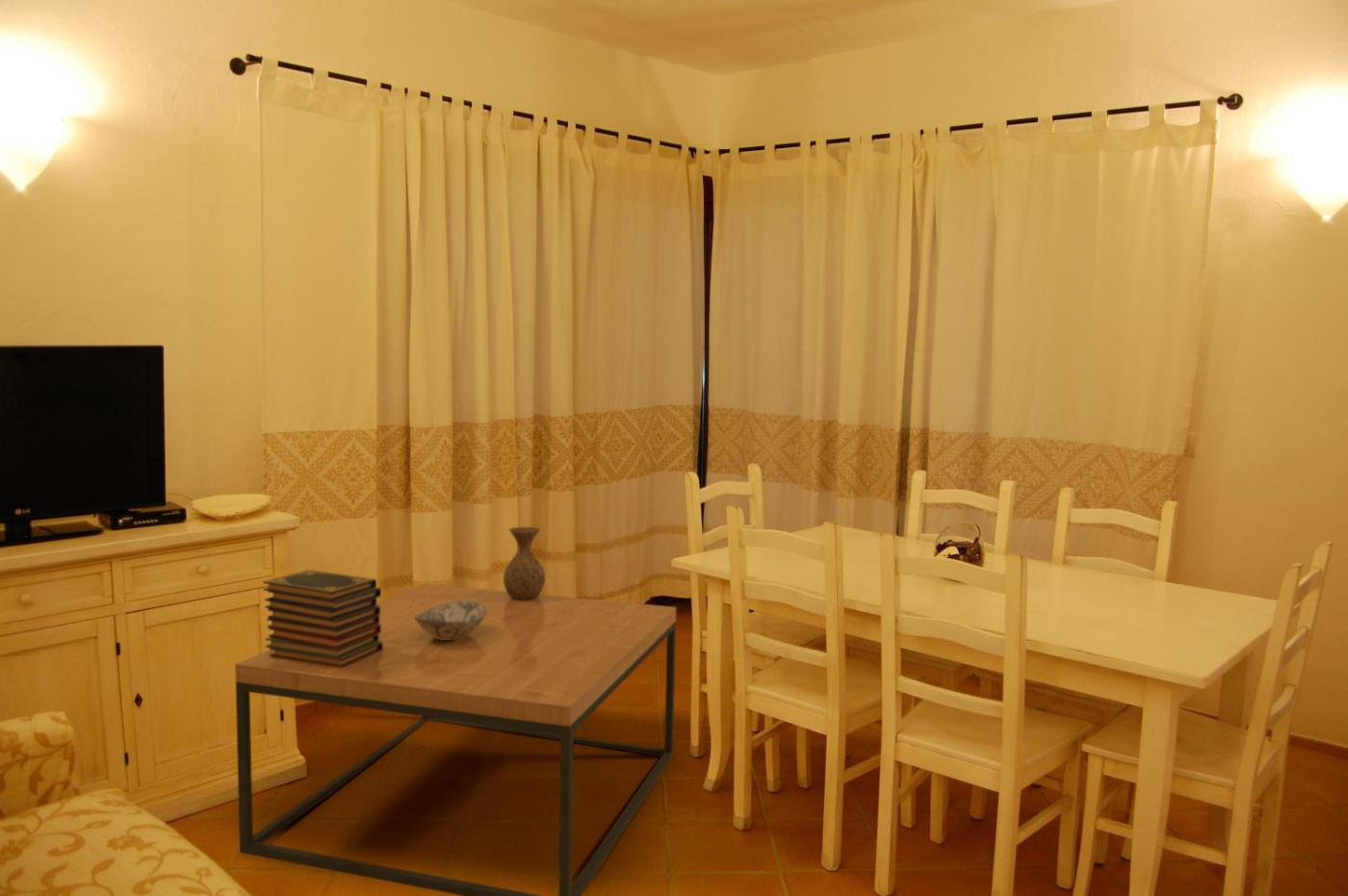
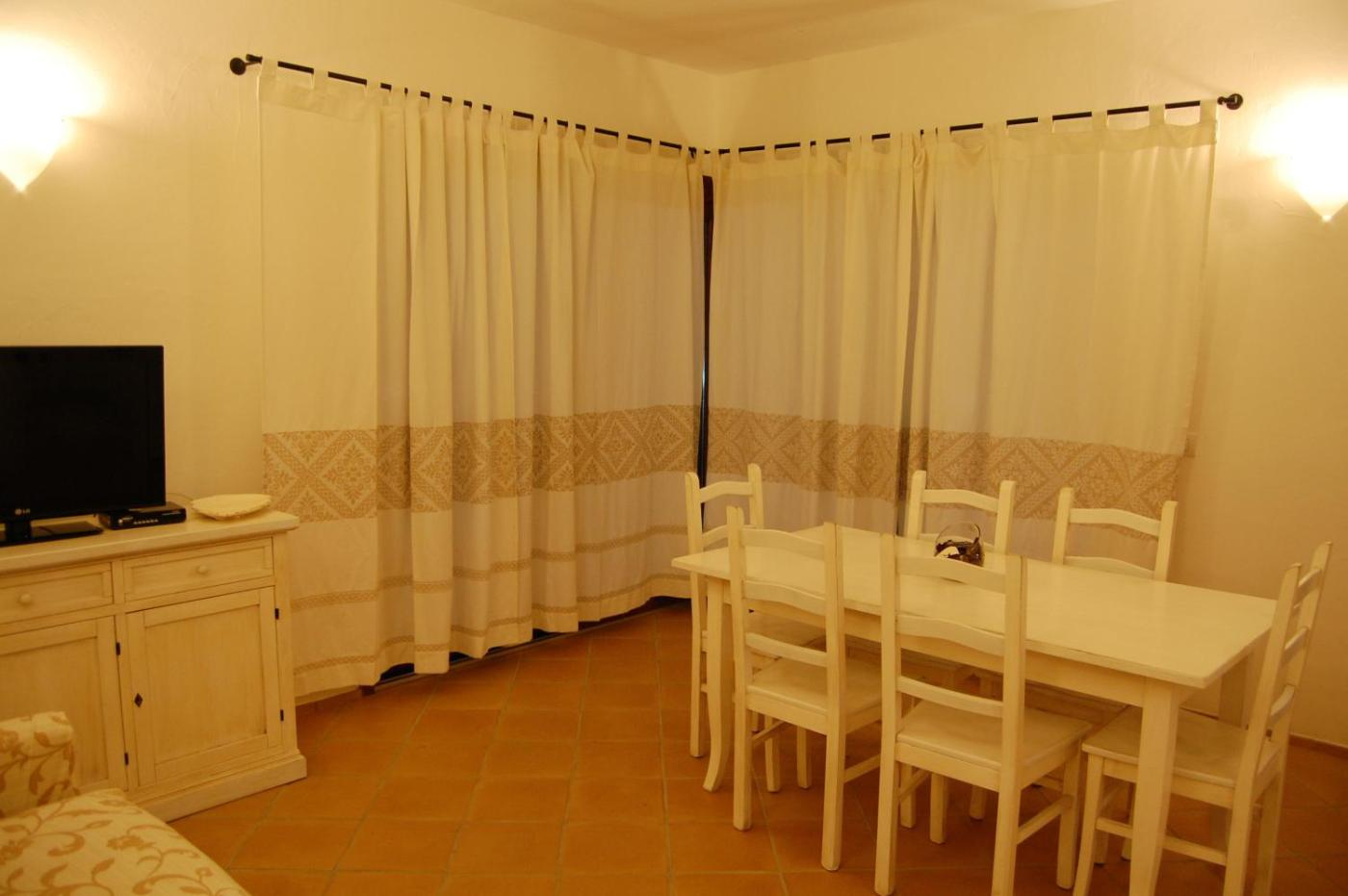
- decorative bowl [415,601,486,640]
- book stack [262,569,383,668]
- vase [503,526,546,600]
- coffee table [234,582,677,896]
